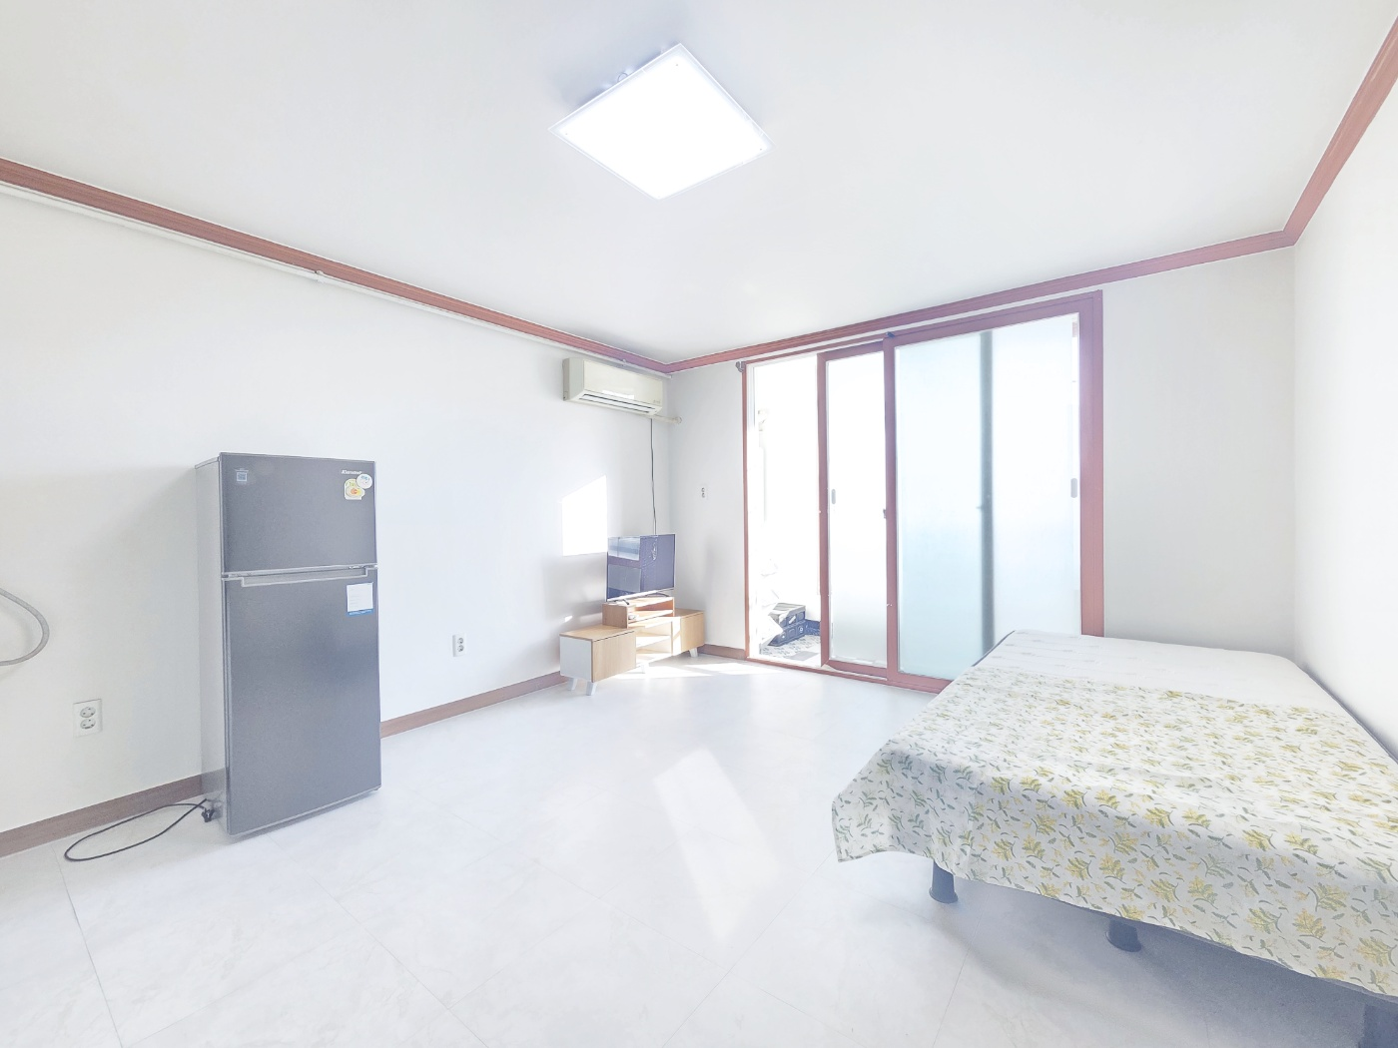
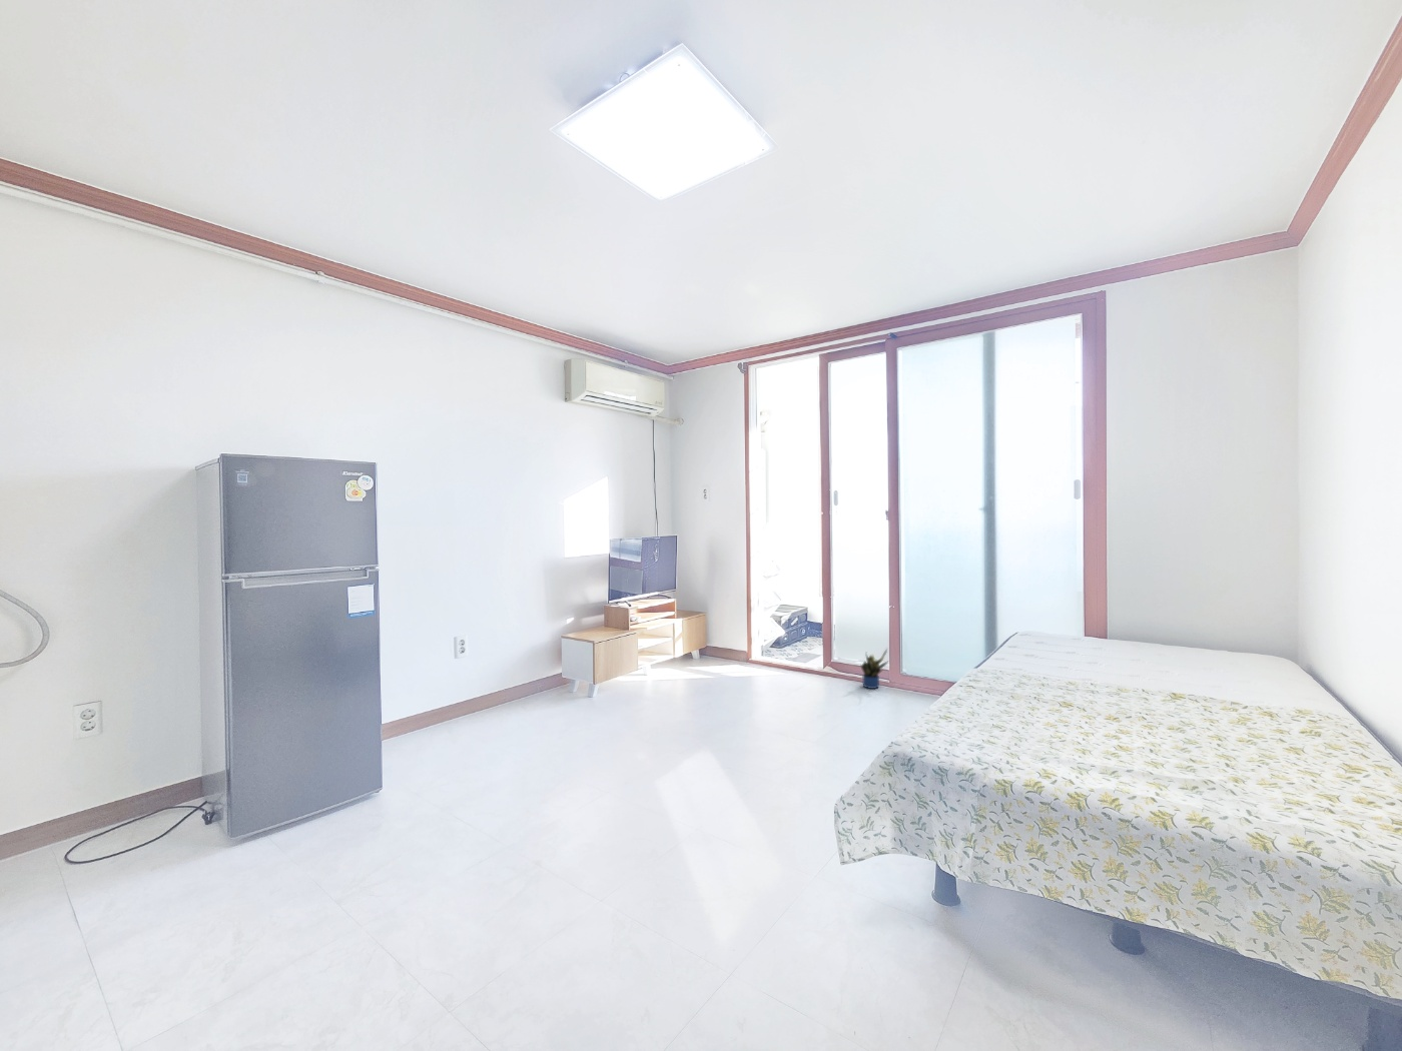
+ potted plant [859,648,890,690]
